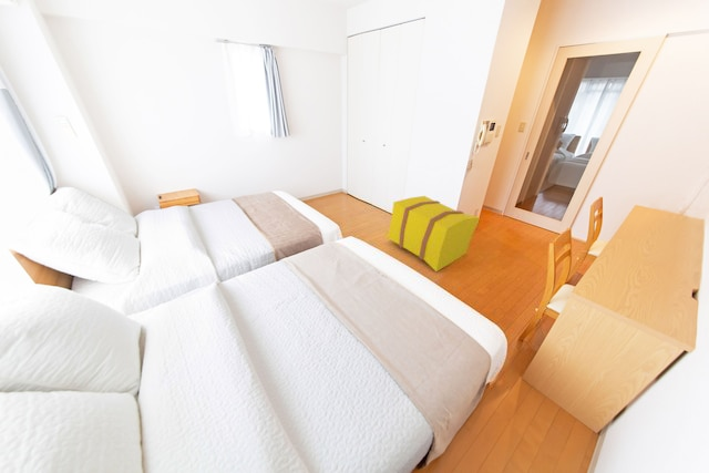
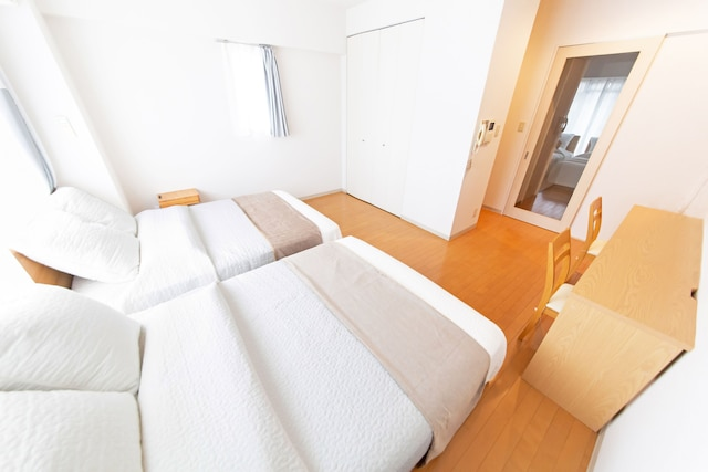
- suitcase [386,195,481,273]
